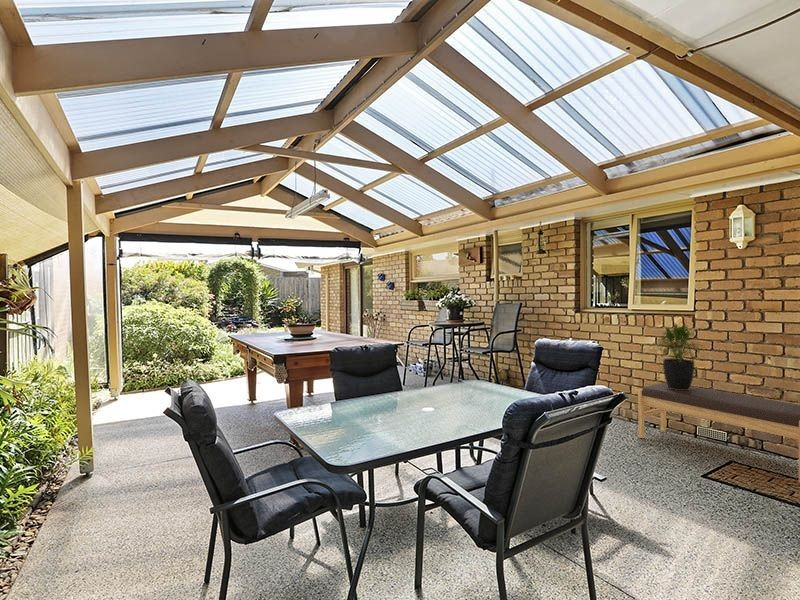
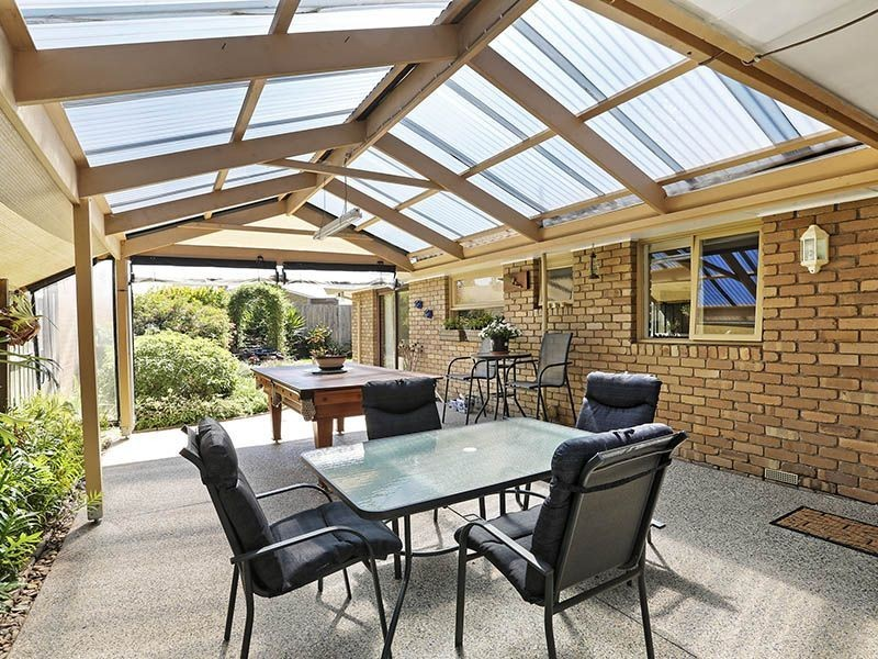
- potted plant [654,322,702,390]
- bench [637,382,800,484]
